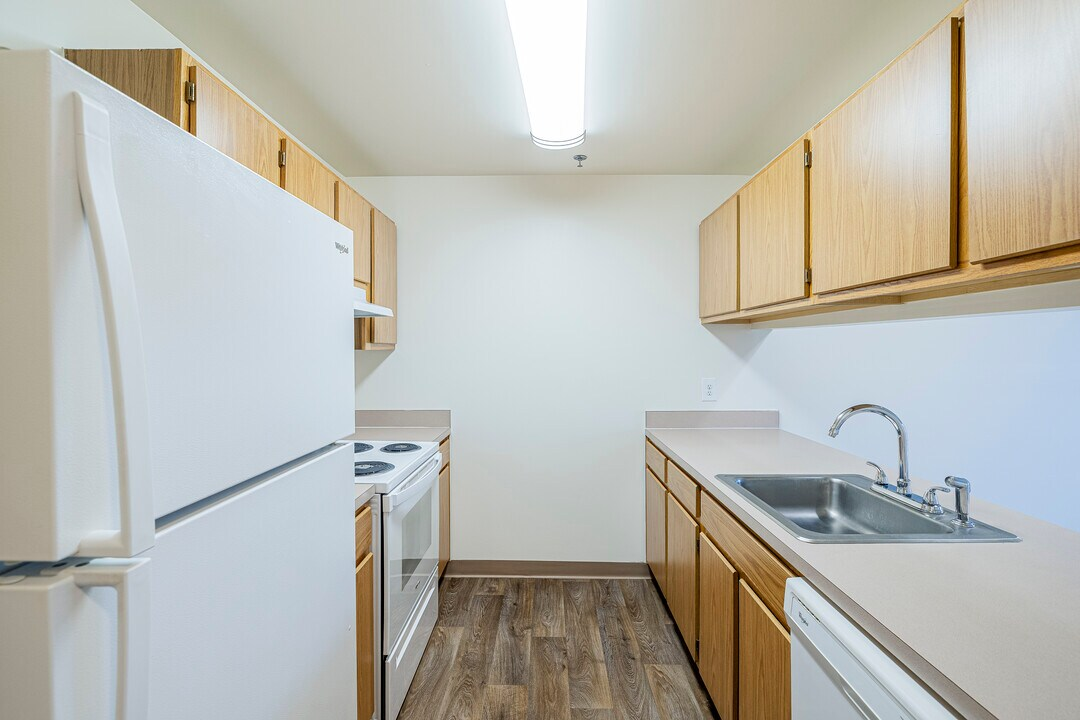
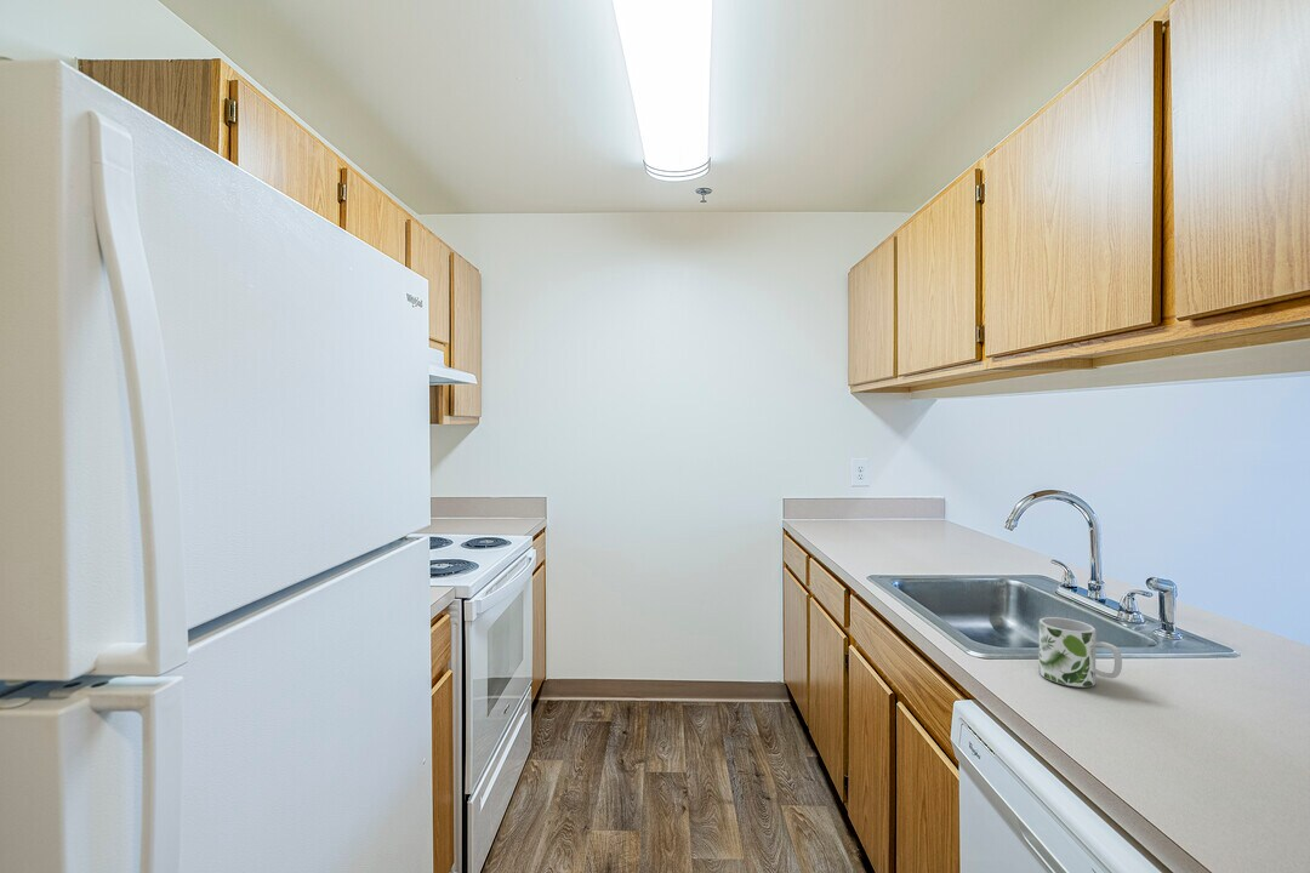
+ mug [1038,616,1123,689]
